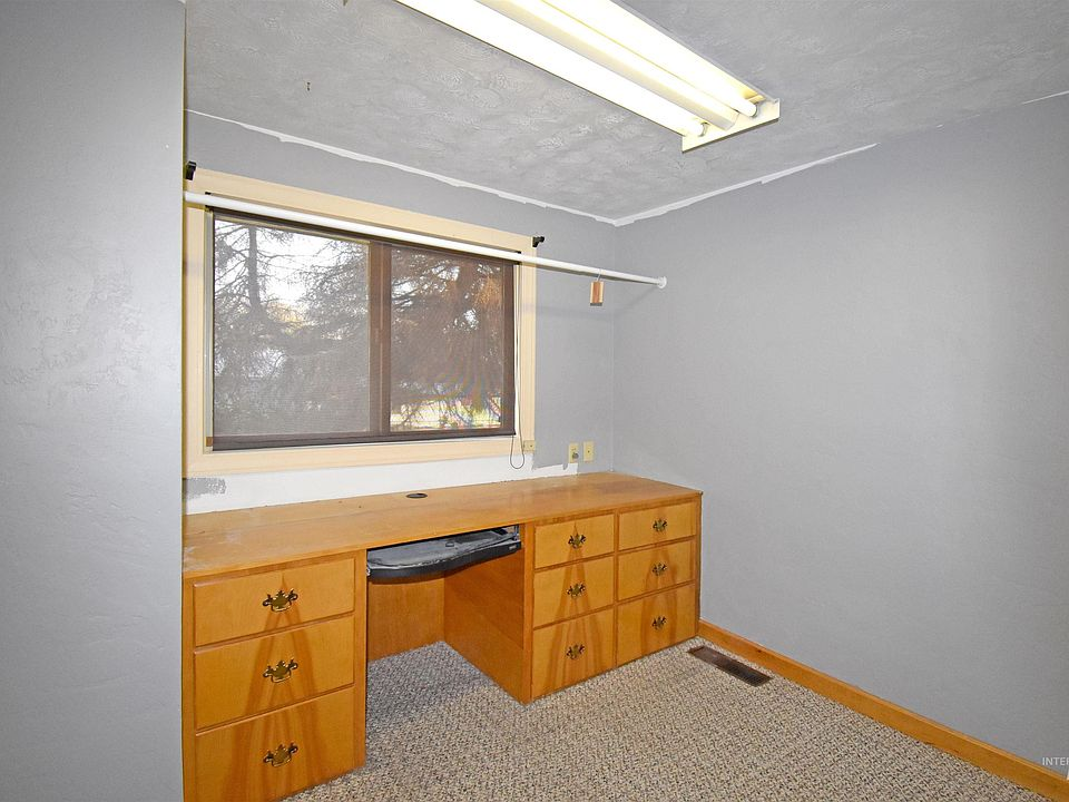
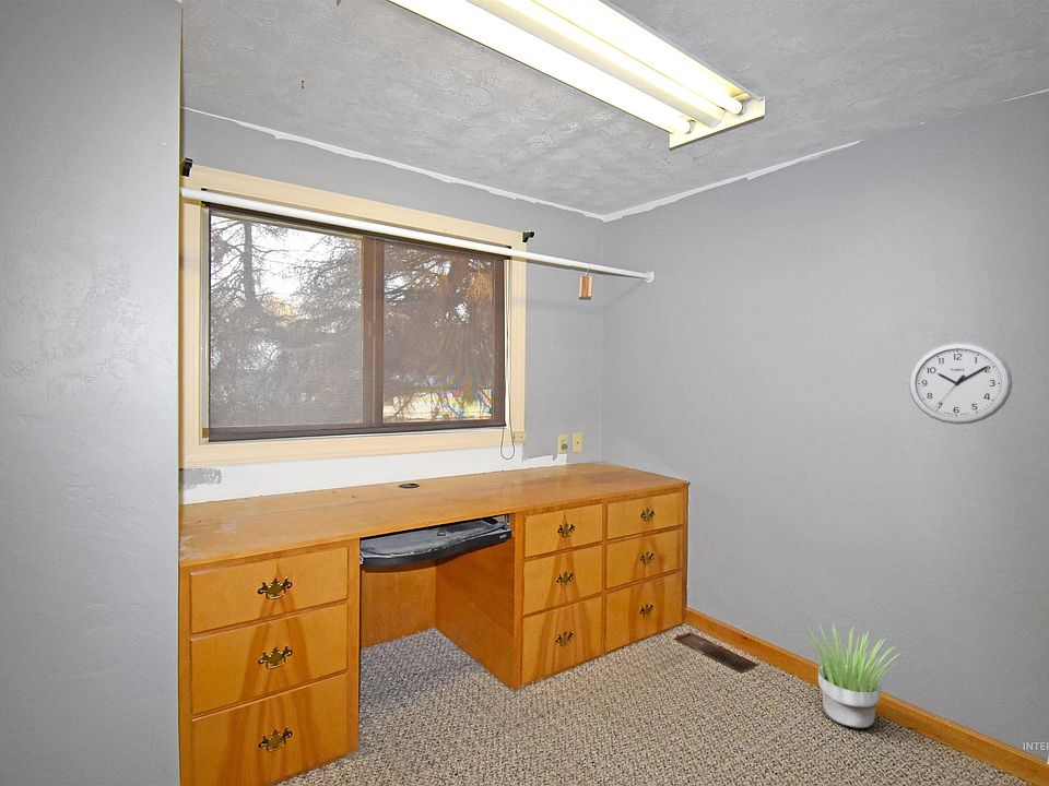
+ potted plant [800,621,899,729]
+ wall clock [908,341,1013,426]
